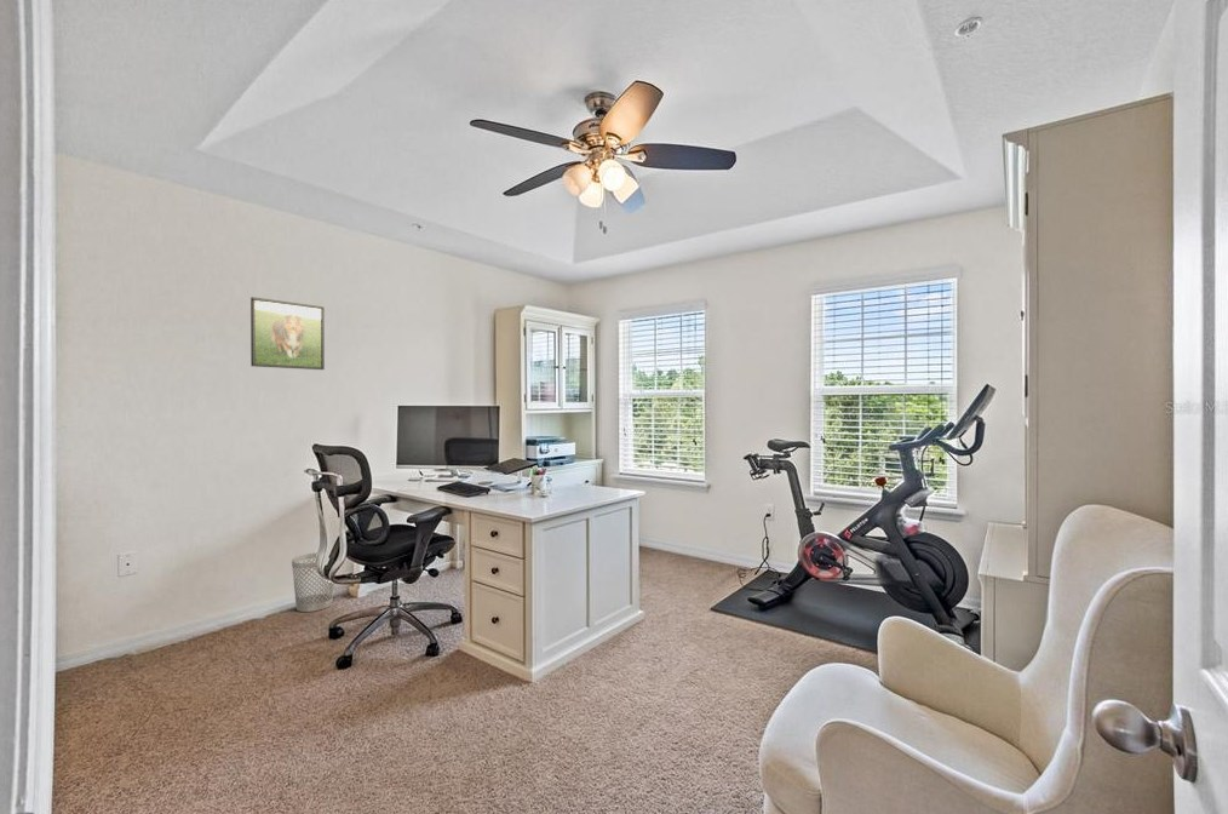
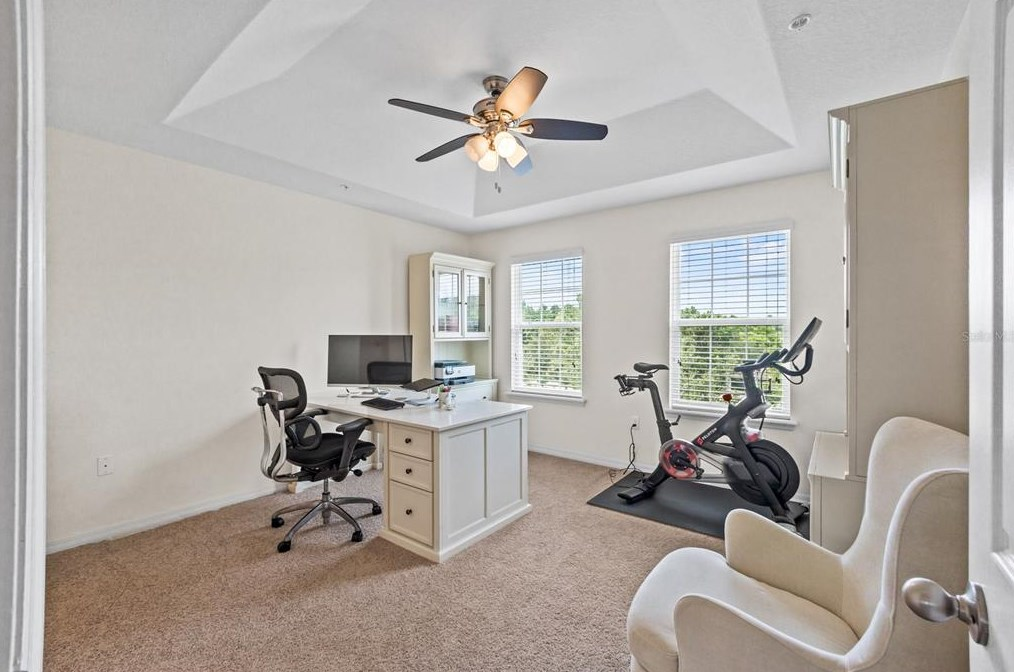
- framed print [249,296,326,371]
- wastebasket [291,551,335,613]
